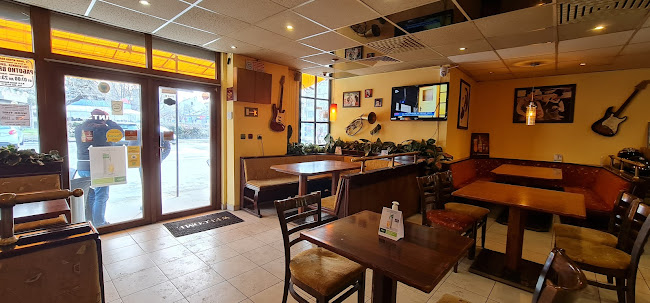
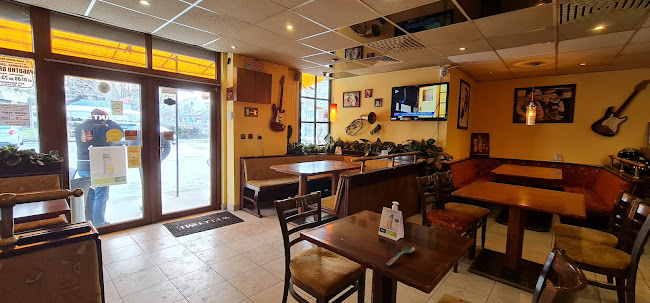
+ spoon [385,246,416,266]
